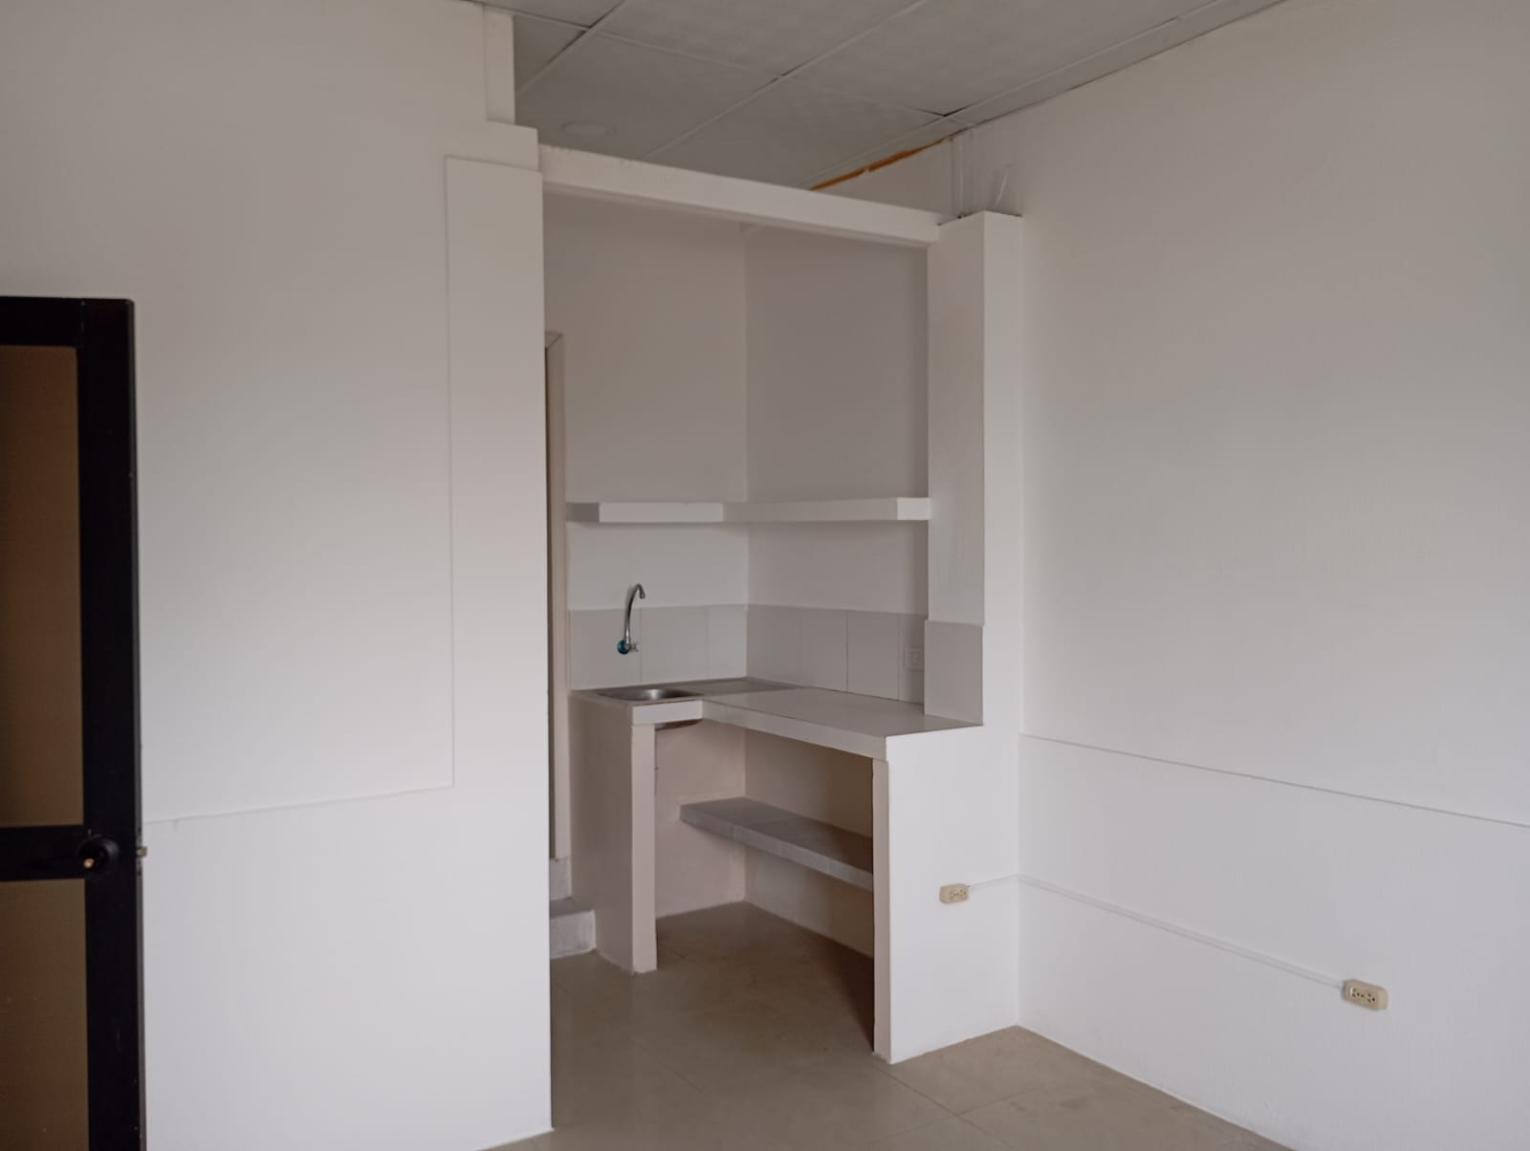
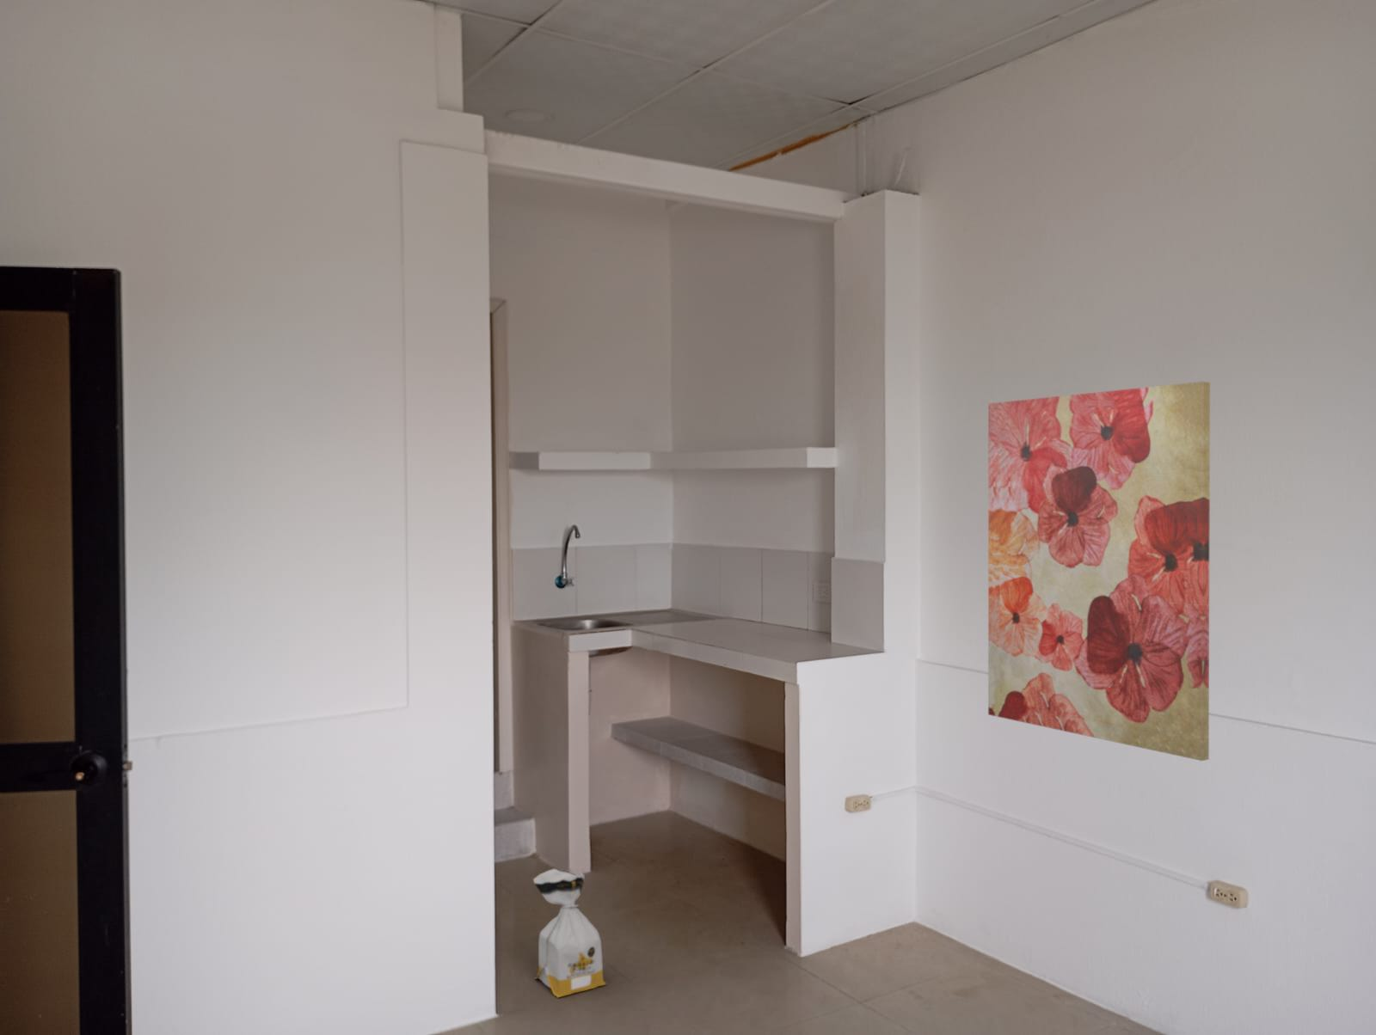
+ wall art [988,381,1211,762]
+ bag [532,869,607,999]
